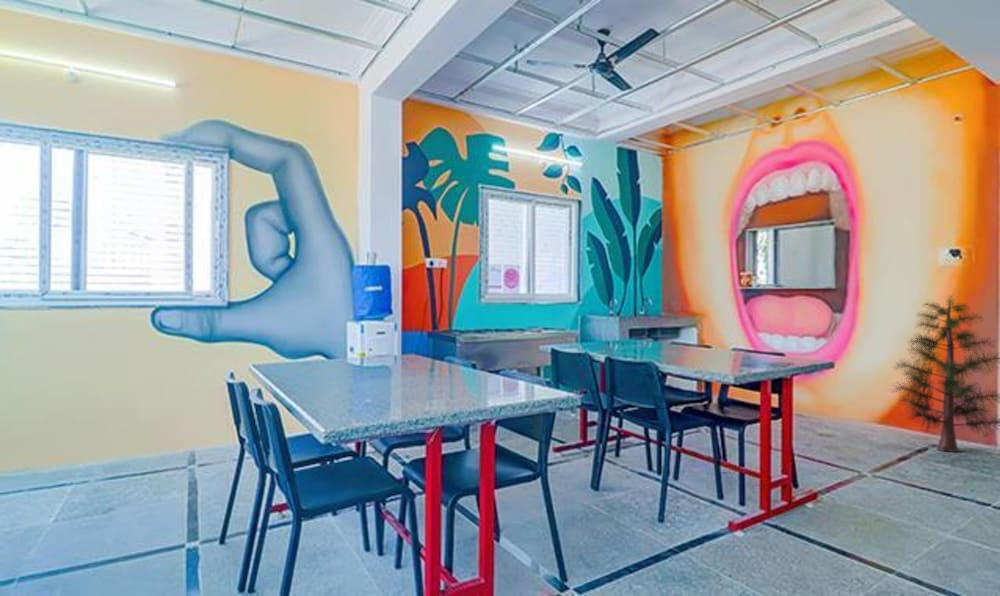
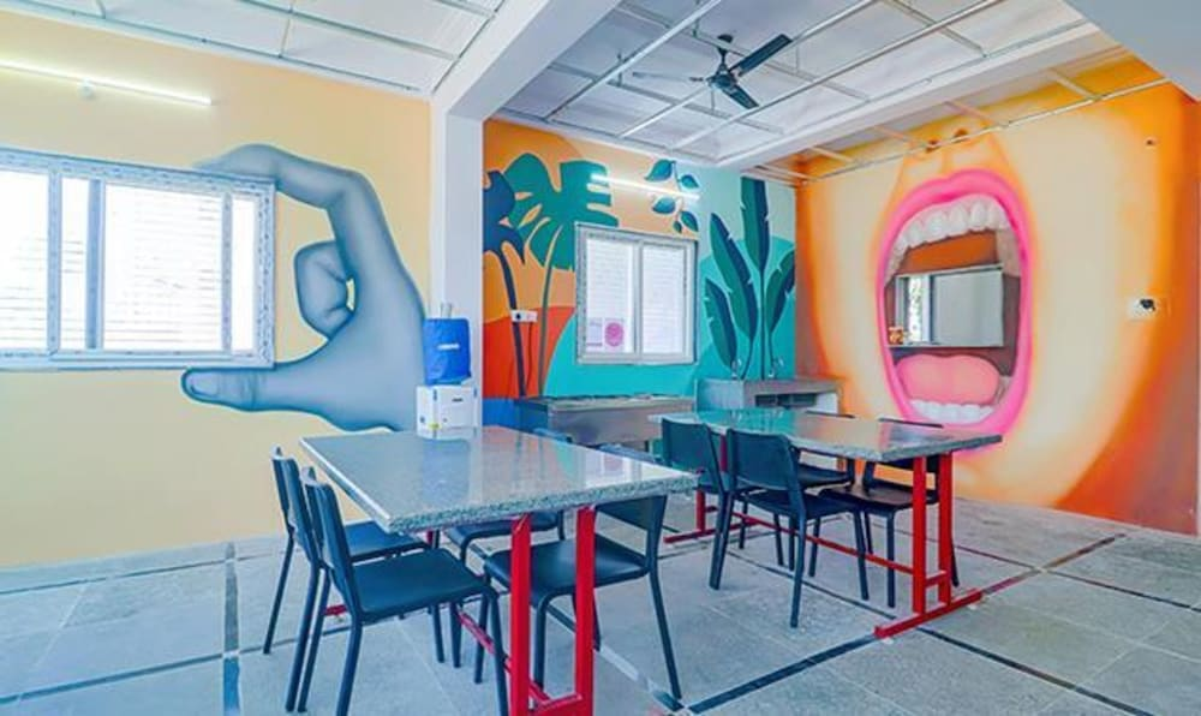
- pine tree [889,294,1000,453]
